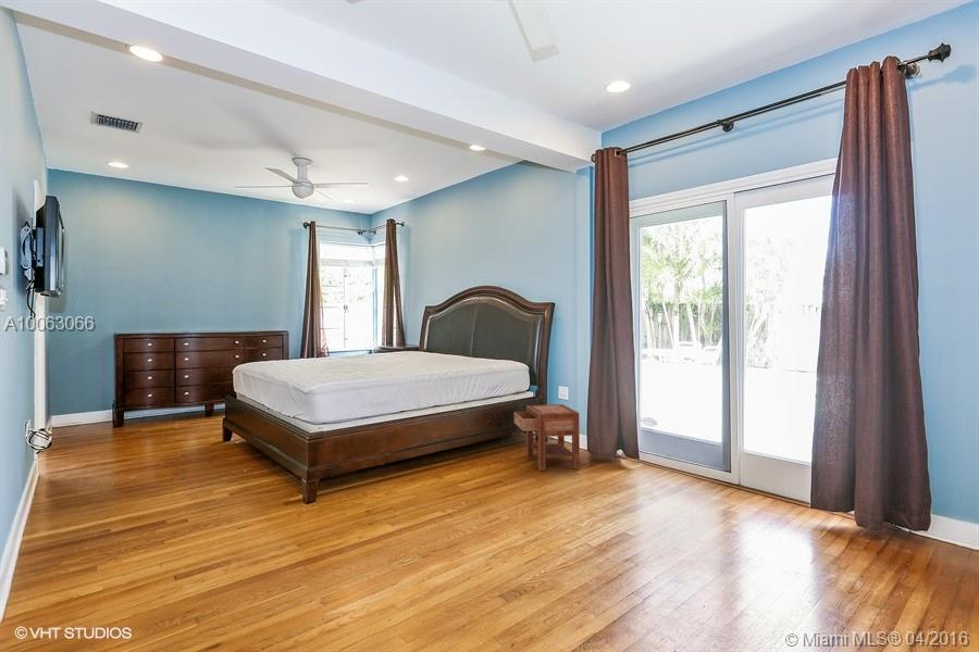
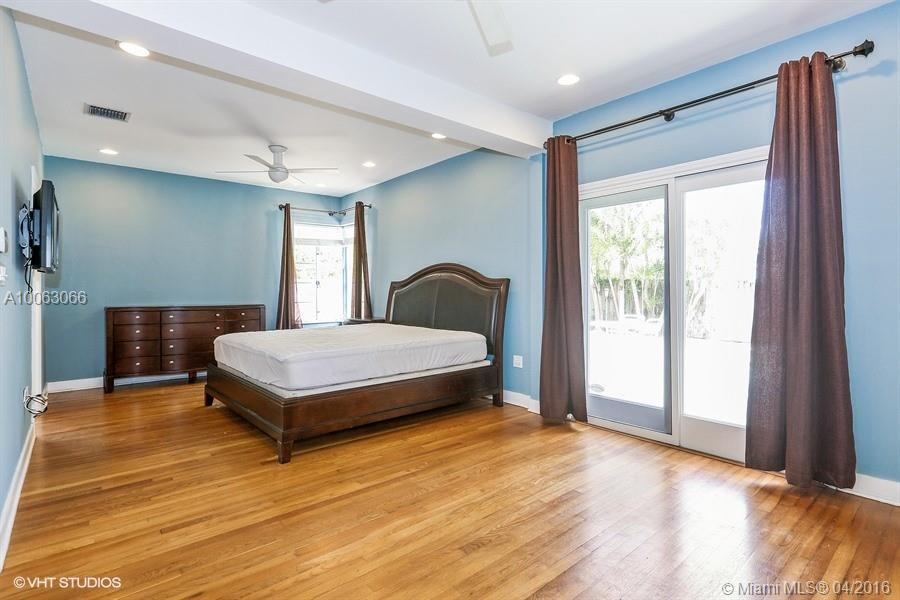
- nightstand [513,403,581,472]
